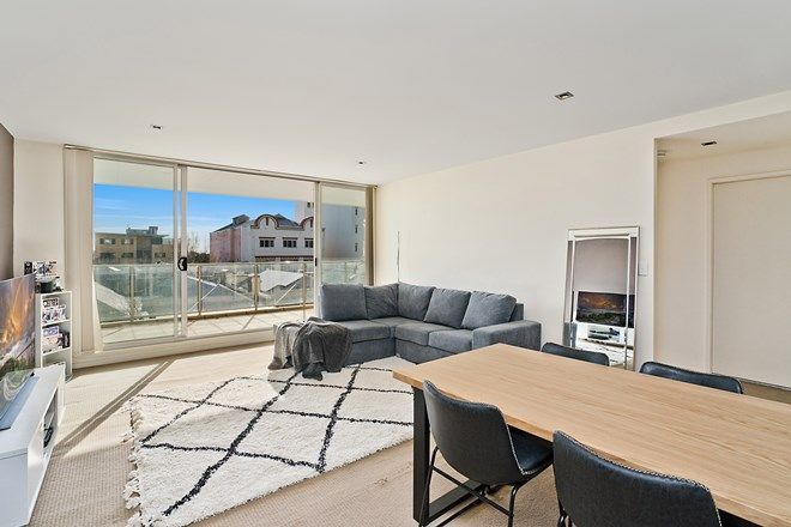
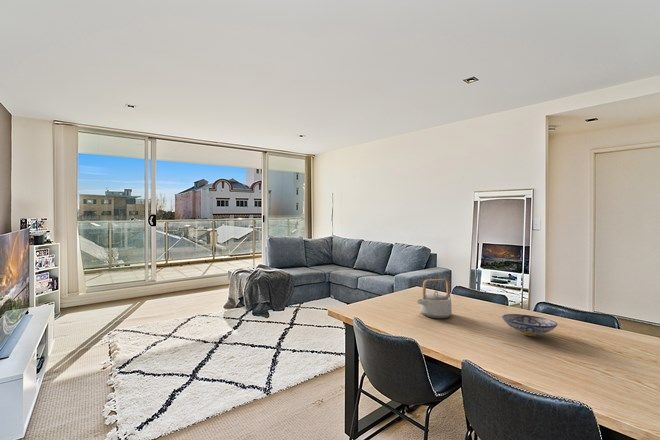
+ bowl [501,313,558,337]
+ teapot [416,278,453,319]
